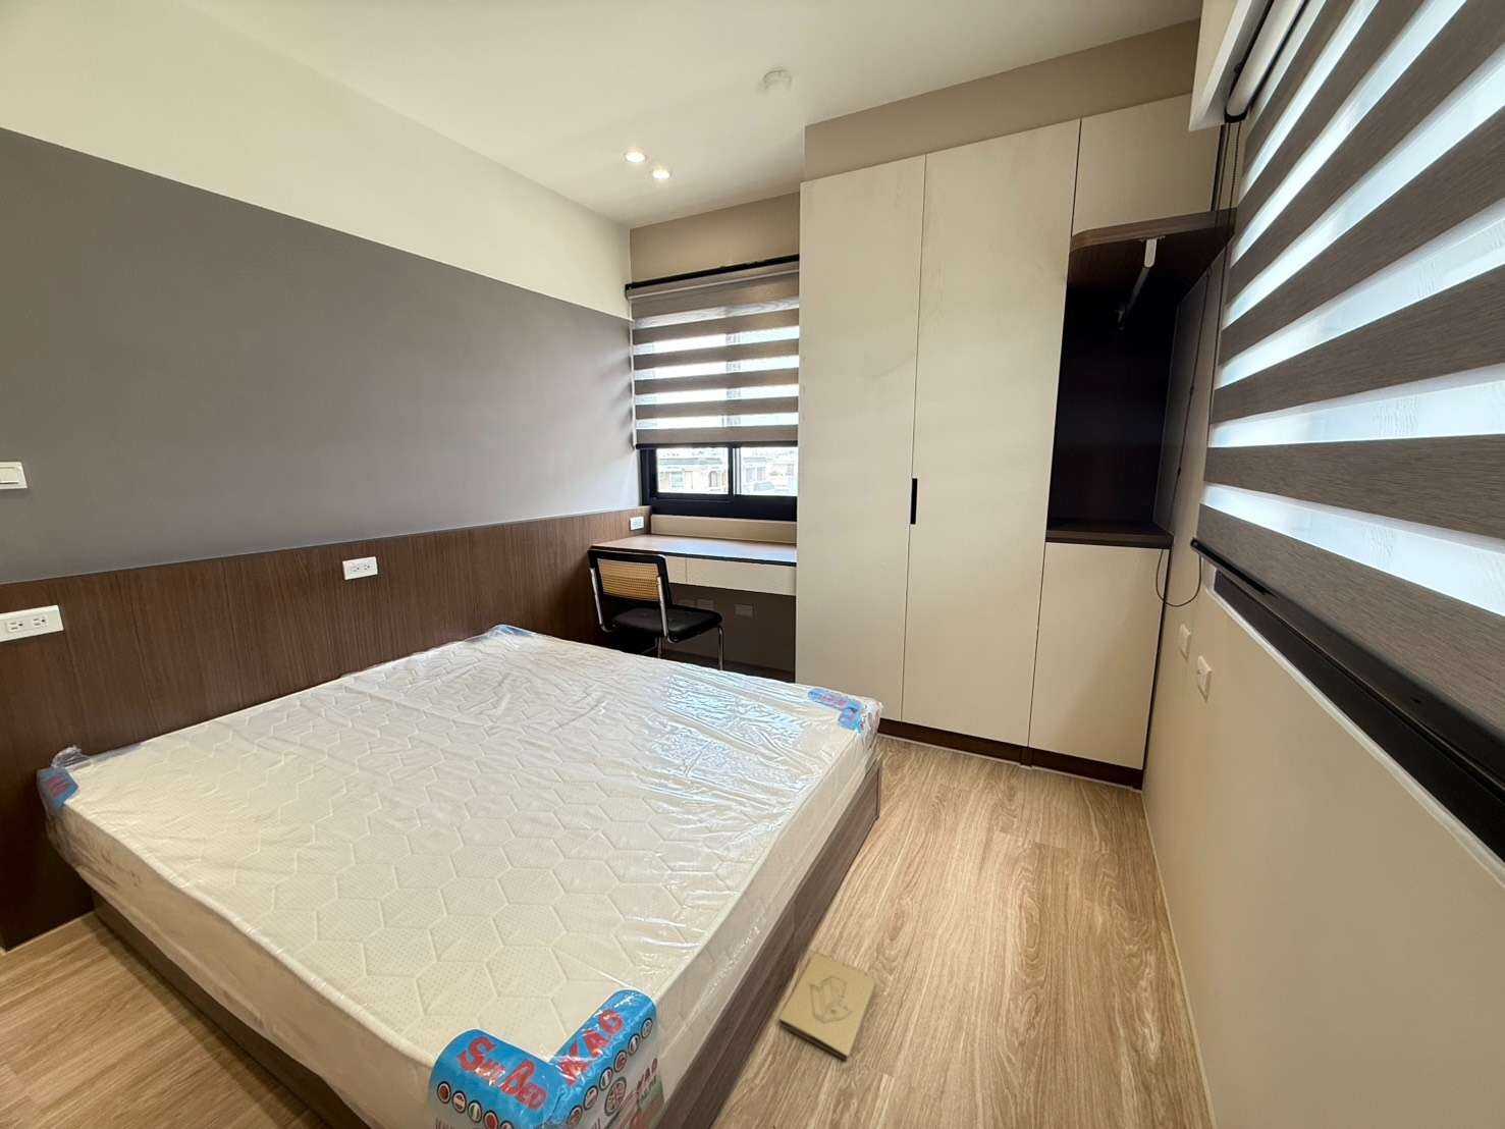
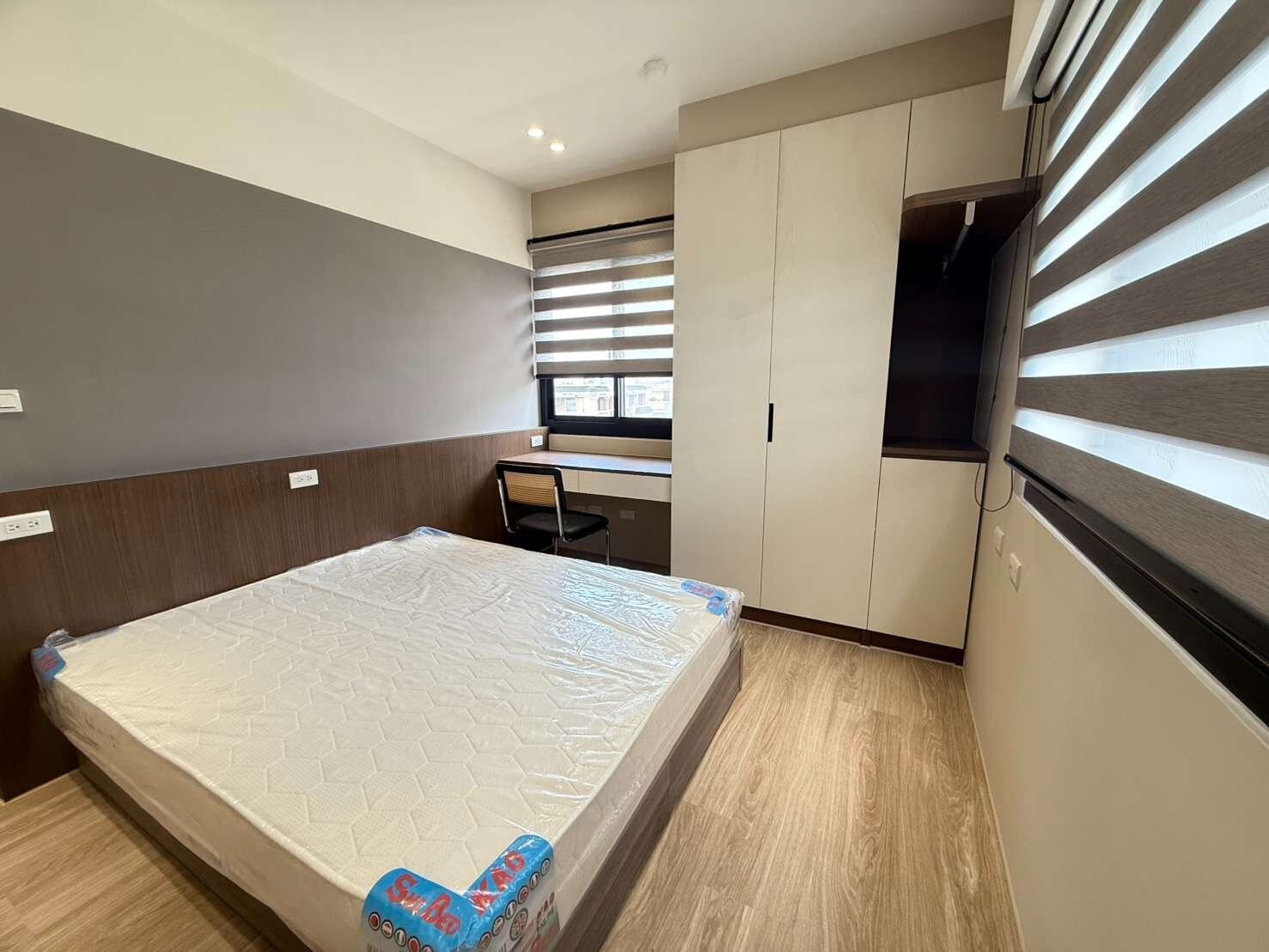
- box [778,951,876,1061]
